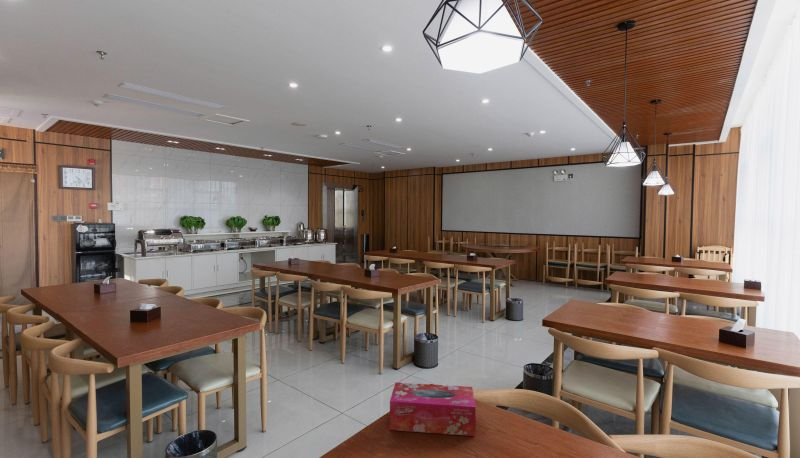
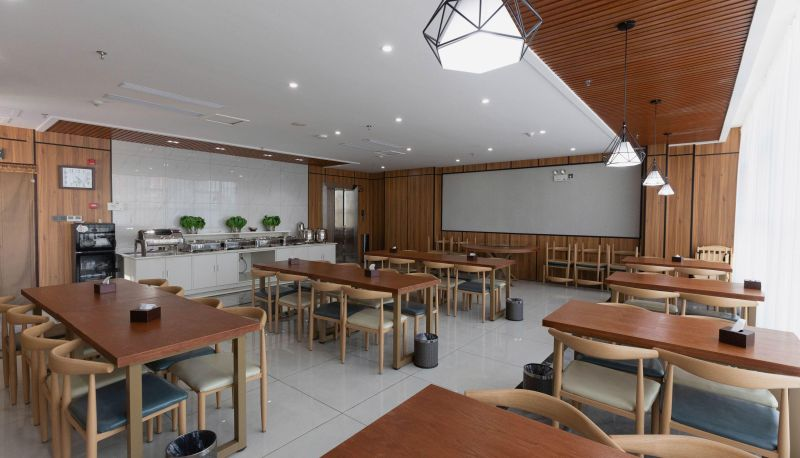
- tissue box [389,381,477,437]
